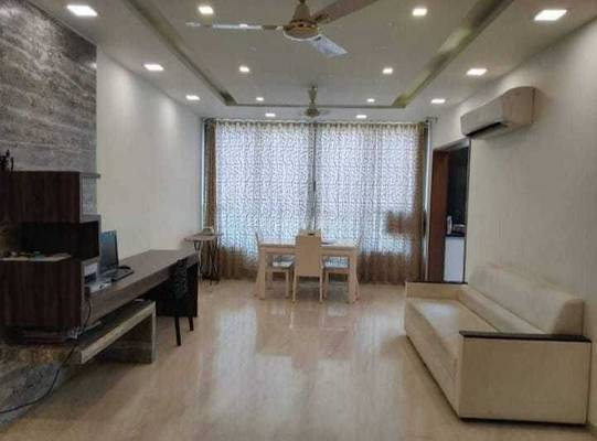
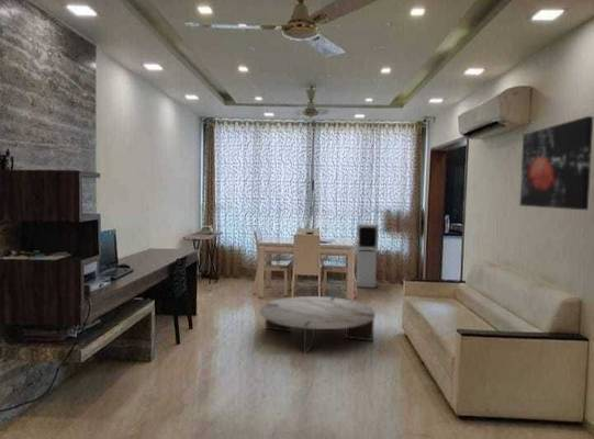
+ wall art [518,115,594,211]
+ coffee table [258,295,377,354]
+ air purifier [355,222,380,289]
